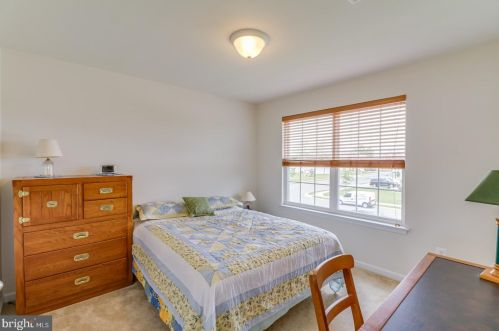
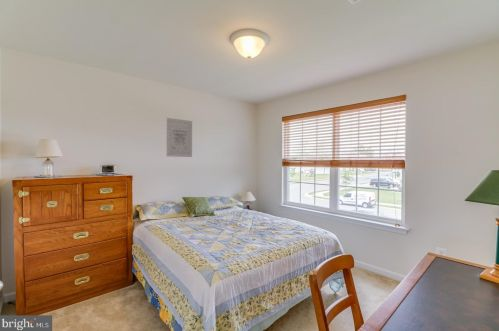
+ wall art [166,117,193,158]
